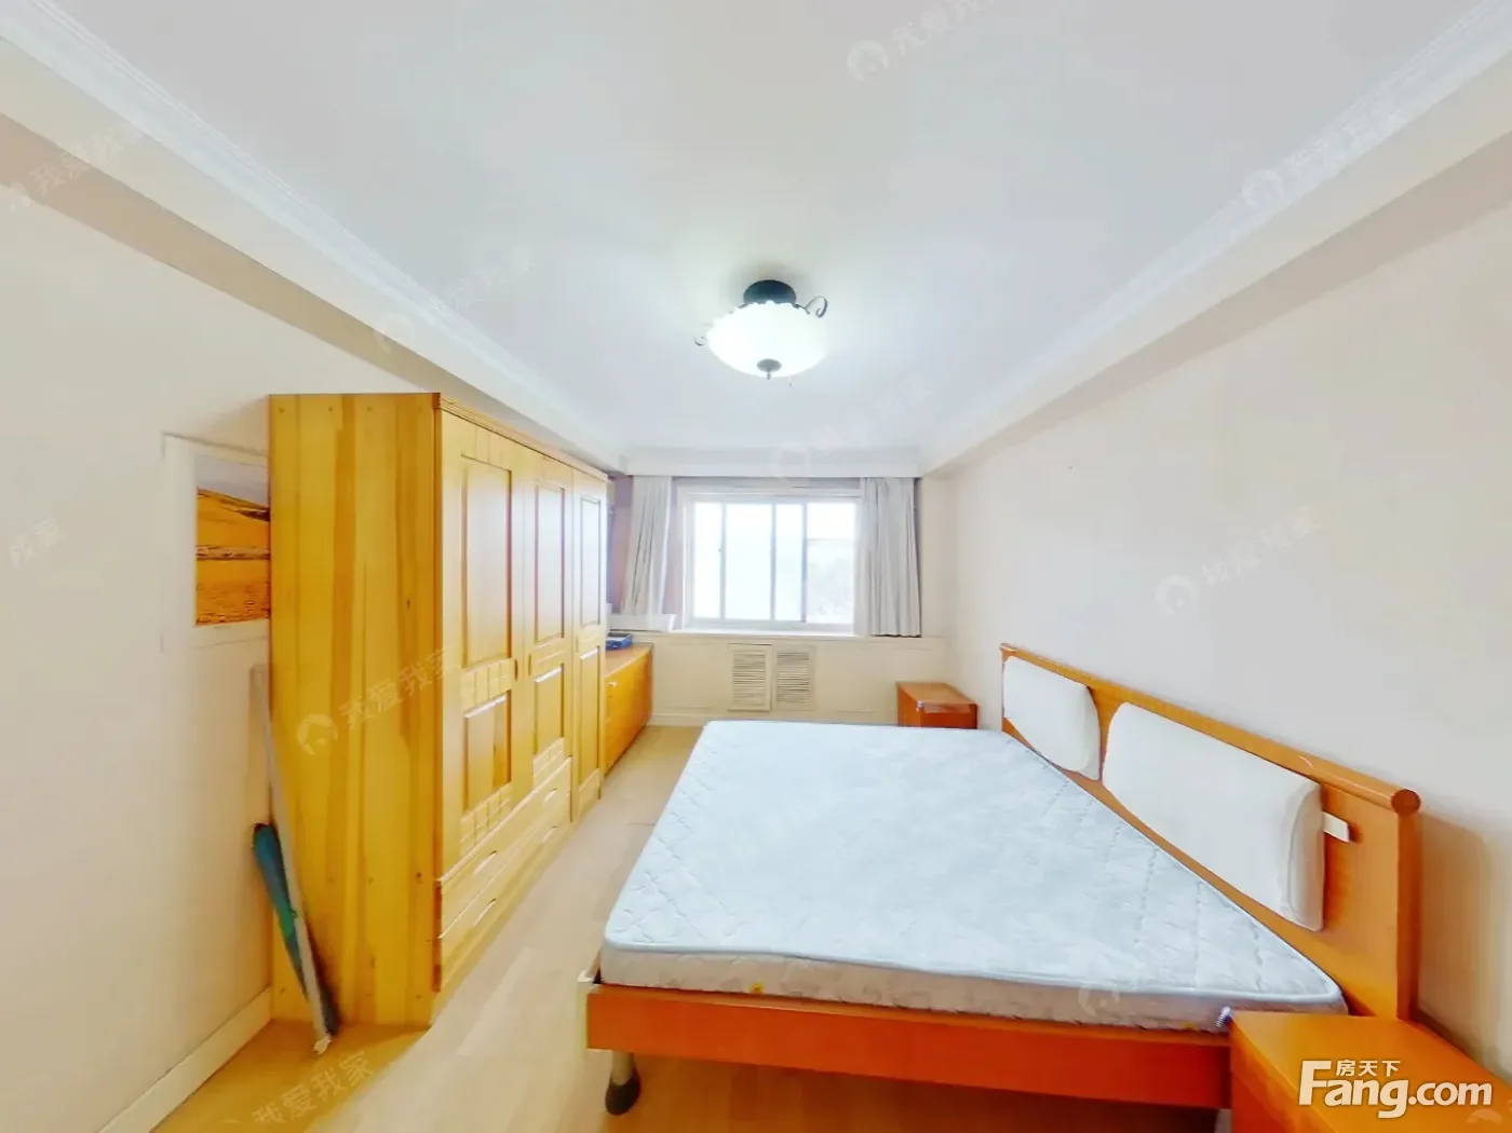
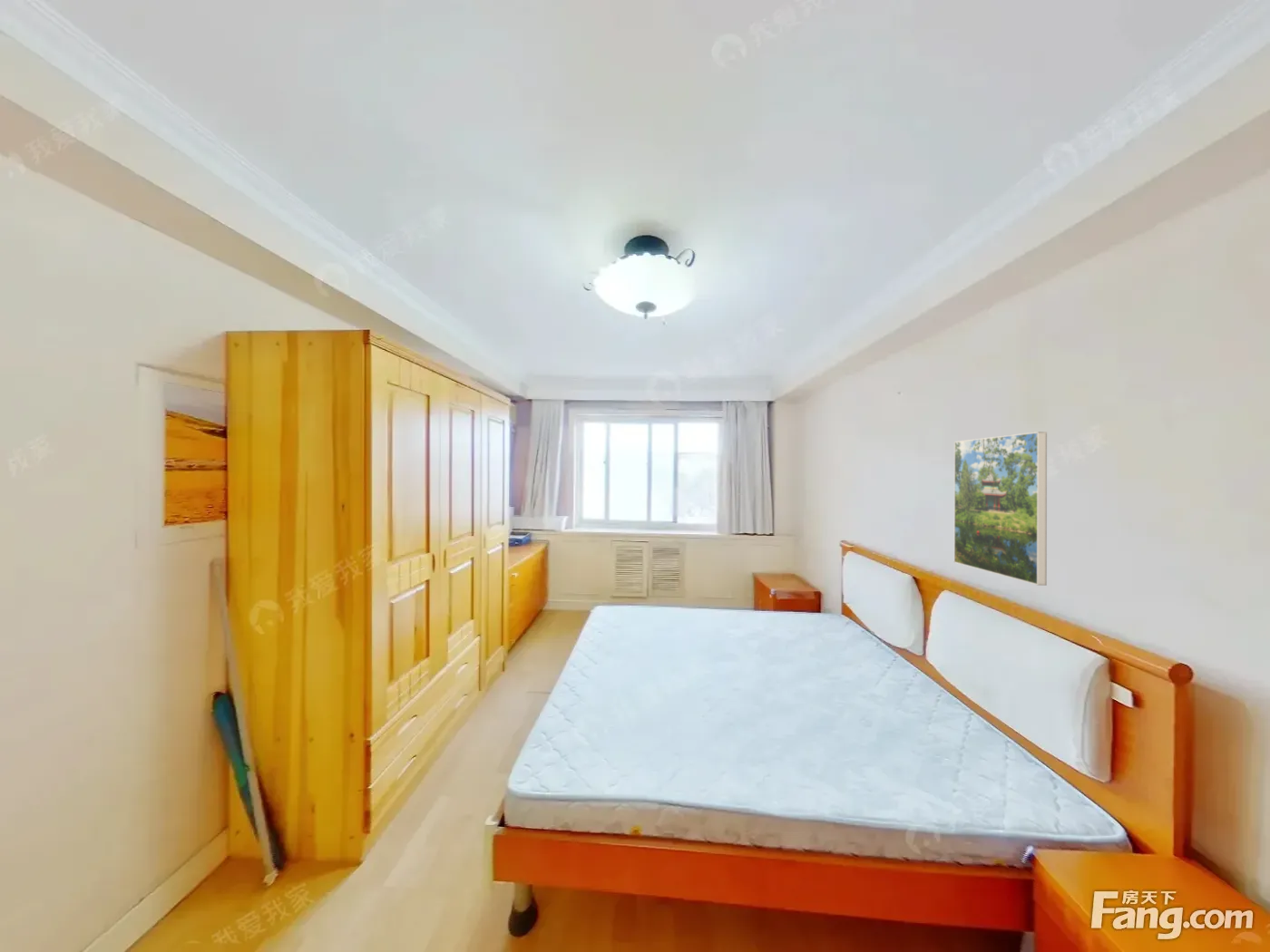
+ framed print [953,431,1048,587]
